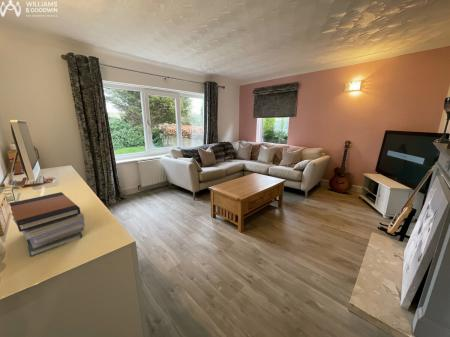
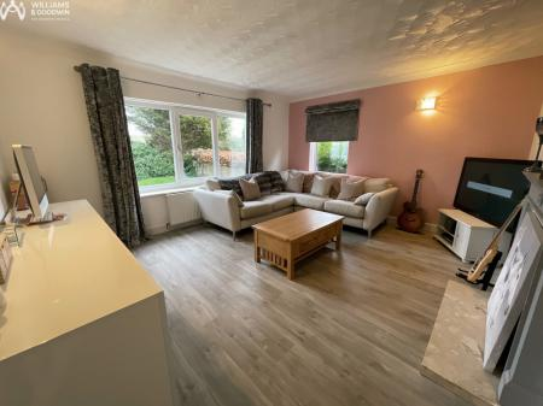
- book stack [8,191,86,258]
